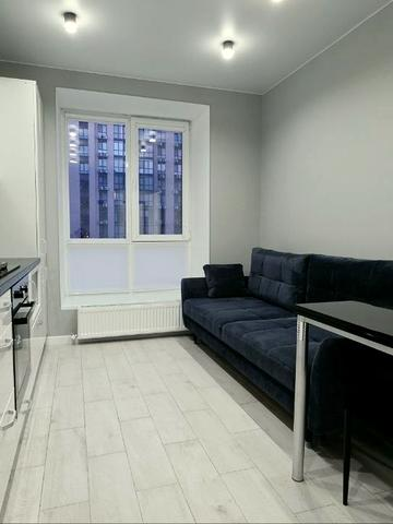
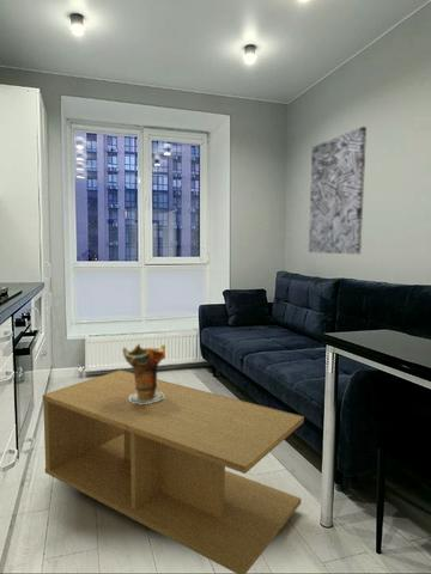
+ wall art [308,126,368,256]
+ decorative vase [122,342,166,404]
+ coffee table [42,370,305,574]
